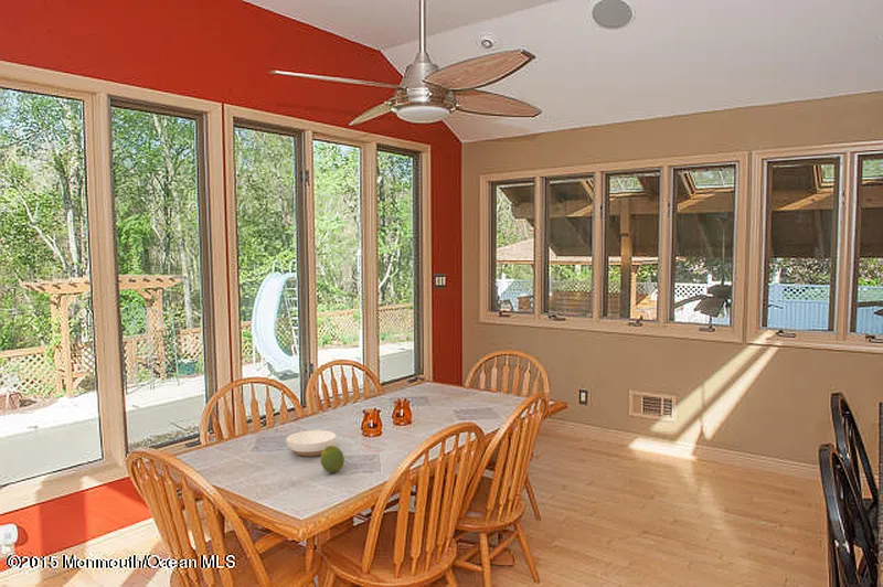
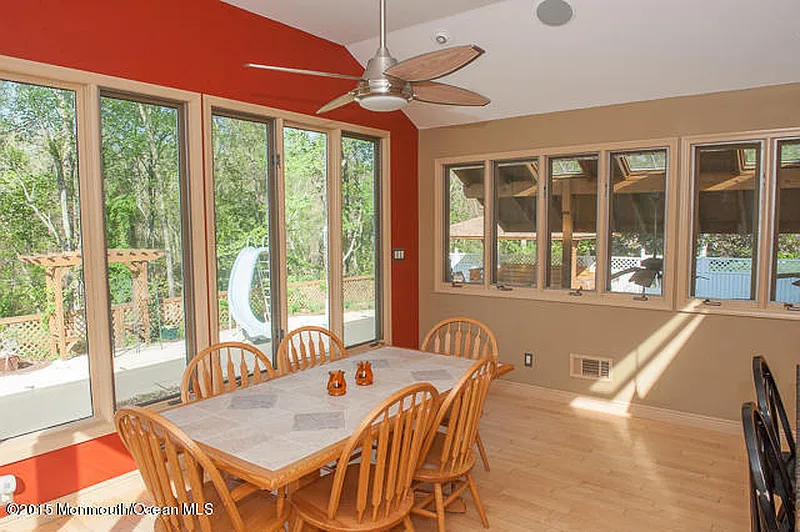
- bowl [286,429,337,457]
- fruit [320,445,345,473]
